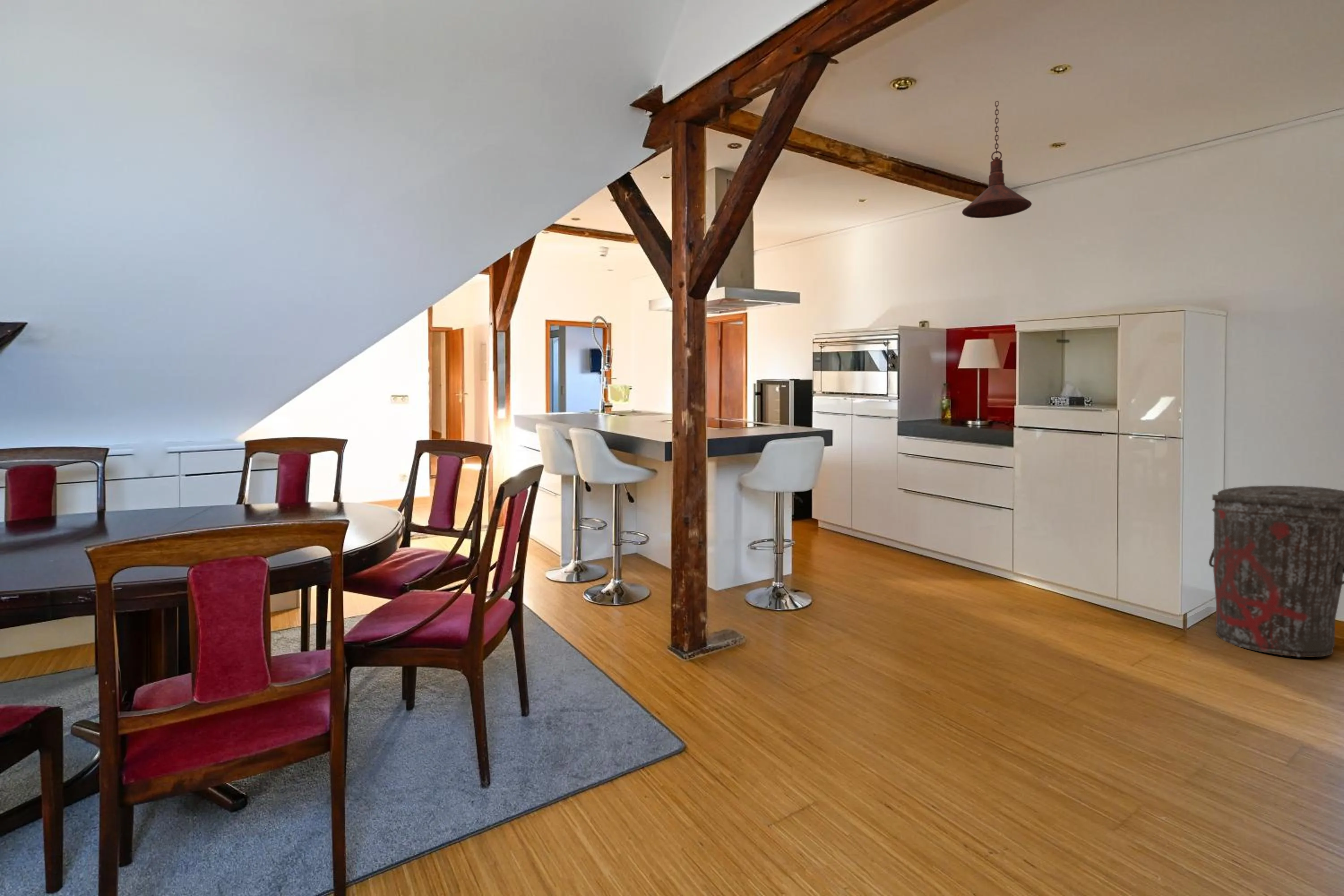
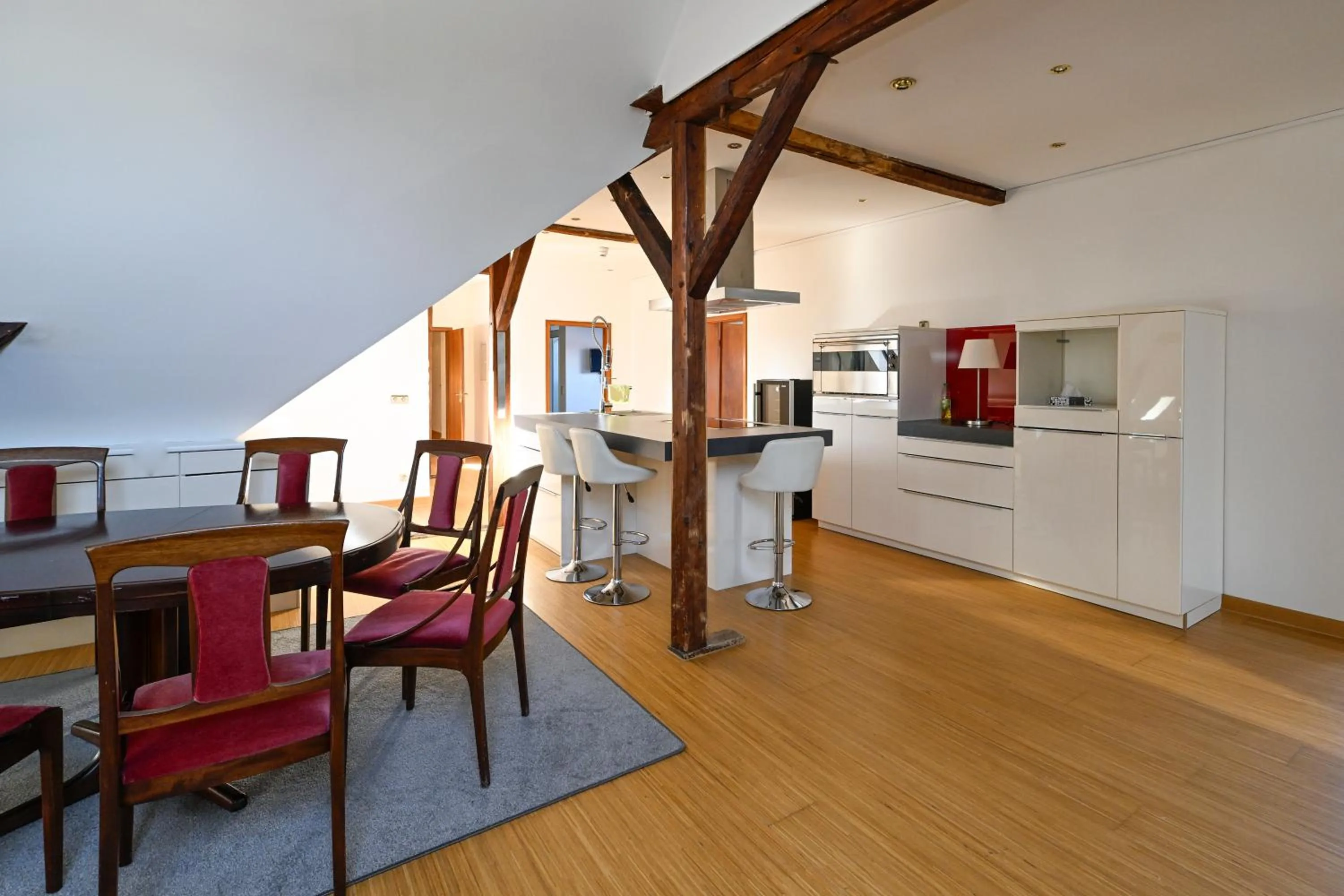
- trash can [1208,485,1344,658]
- pendant light [961,100,1032,219]
